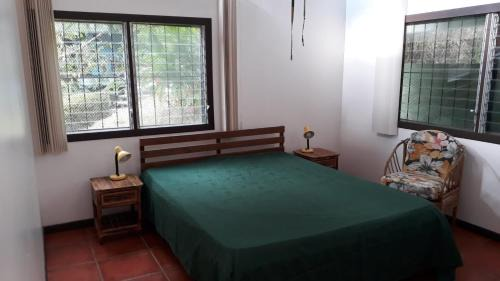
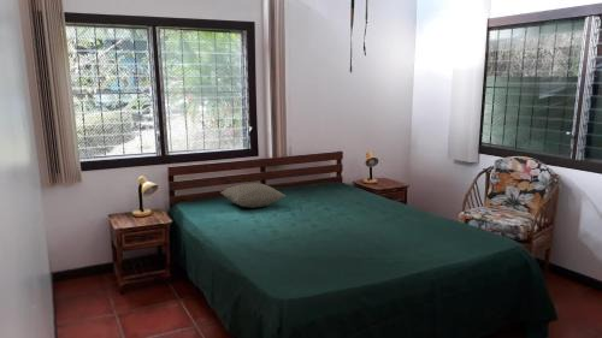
+ pillow [219,182,287,209]
